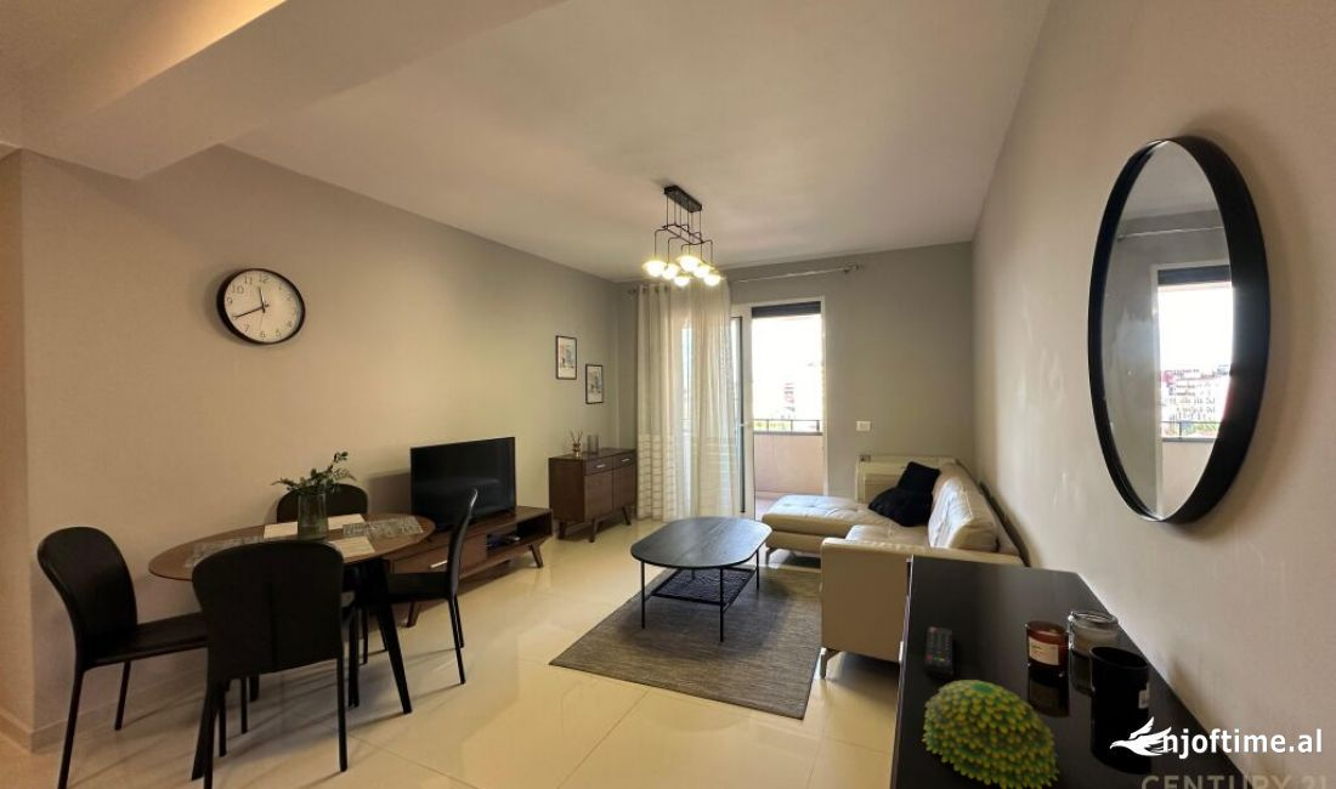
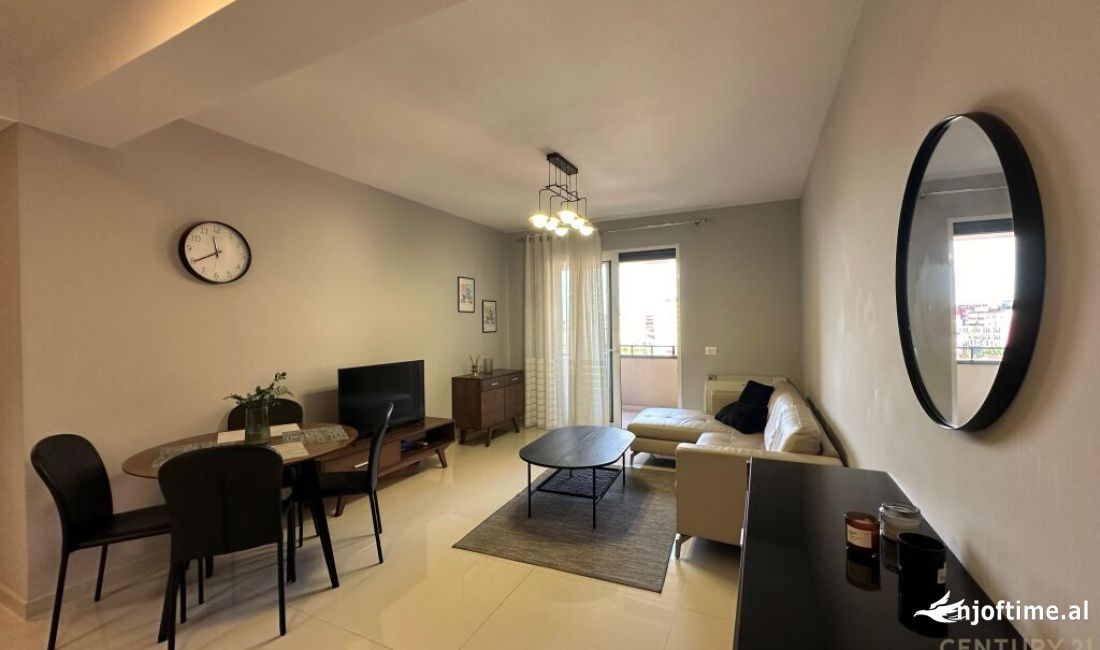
- remote control [923,625,955,681]
- decorative ball [922,679,1060,789]
